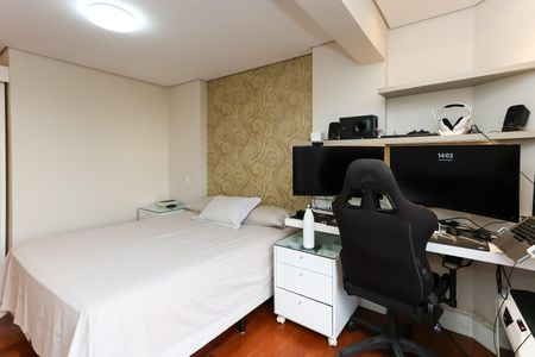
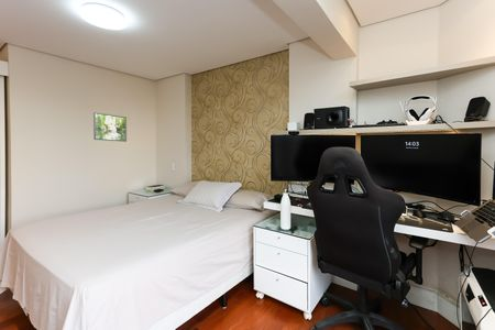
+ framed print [92,111,128,143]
